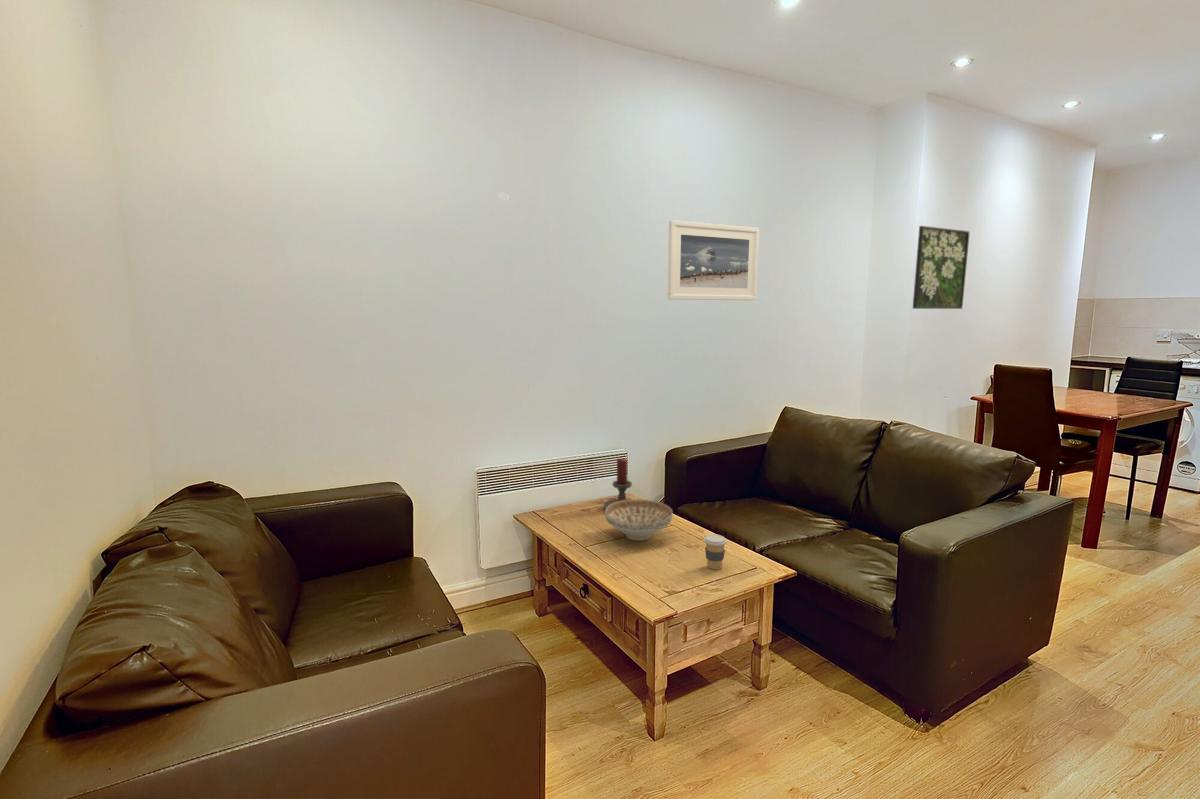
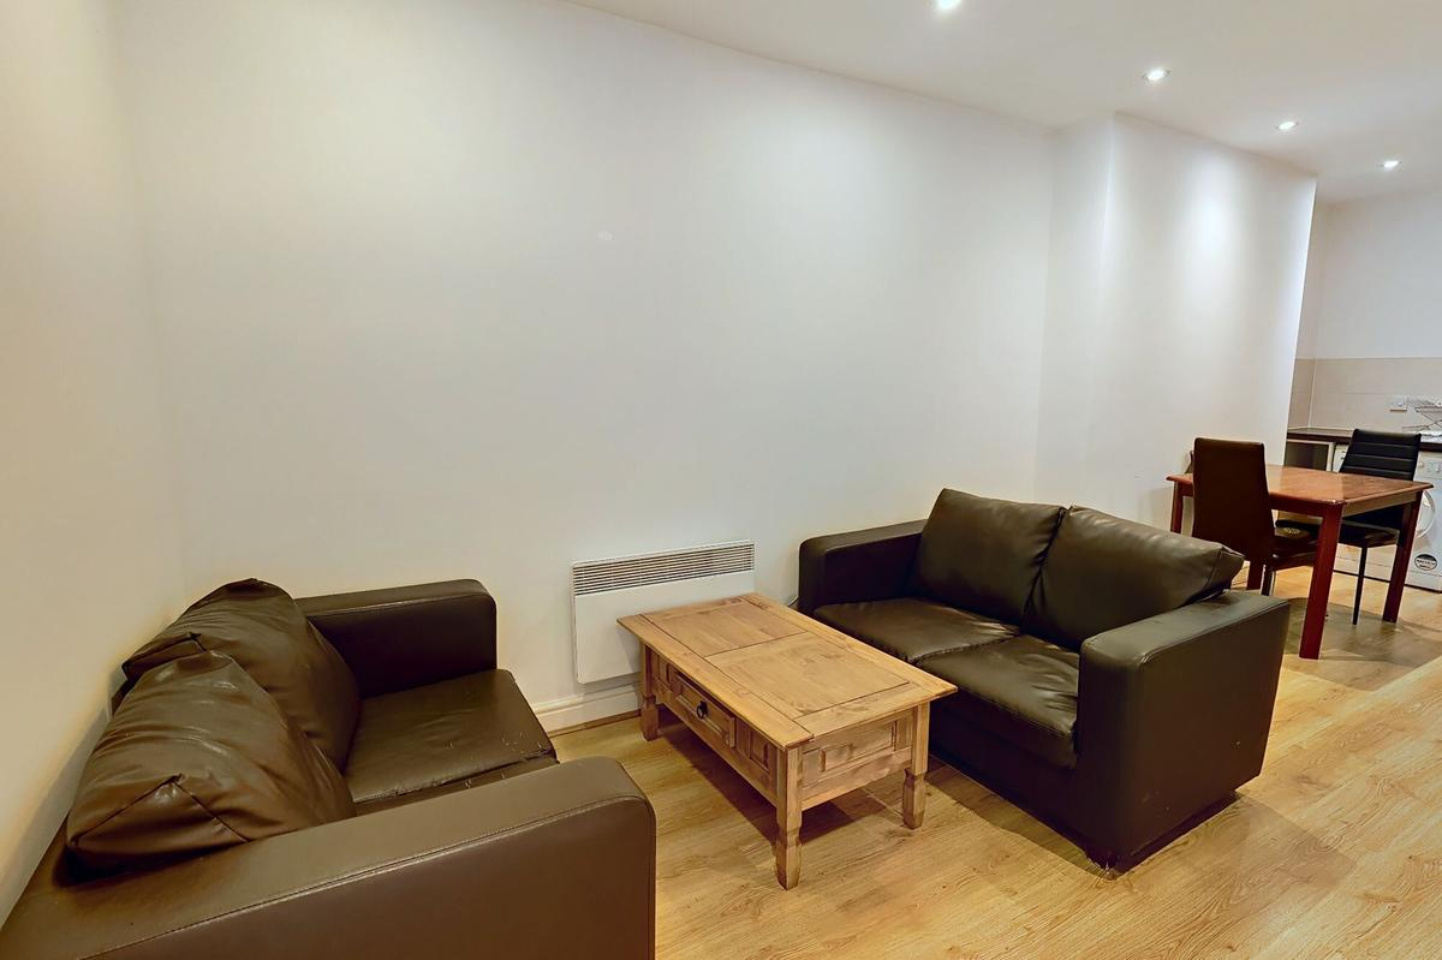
- coffee cup [703,533,728,571]
- decorative bowl [604,498,674,542]
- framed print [912,225,971,310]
- candle holder [603,457,633,510]
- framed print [667,219,760,301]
